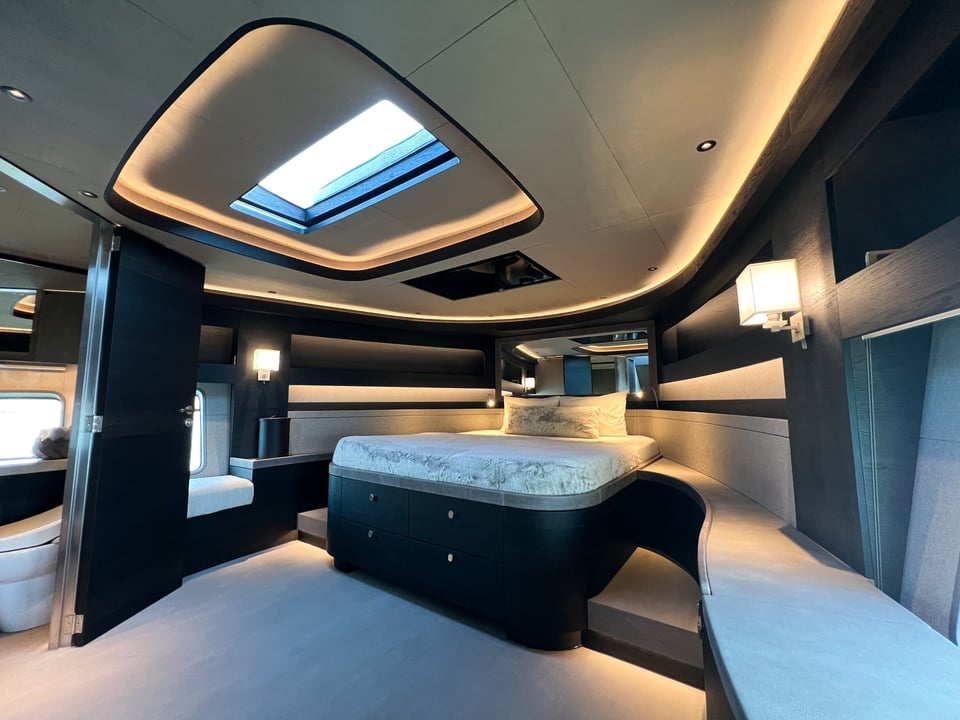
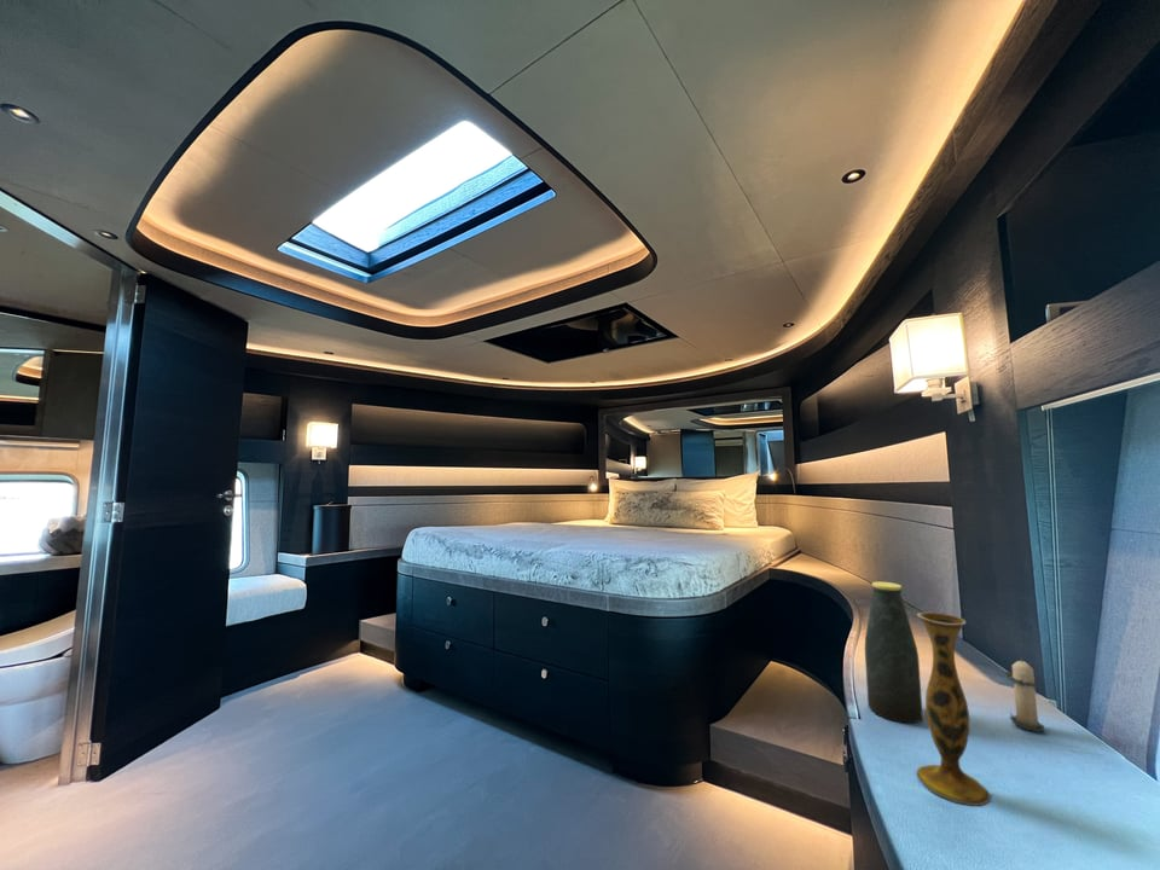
+ candle [1004,655,1046,732]
+ vase [915,611,991,806]
+ bottle [864,581,924,724]
